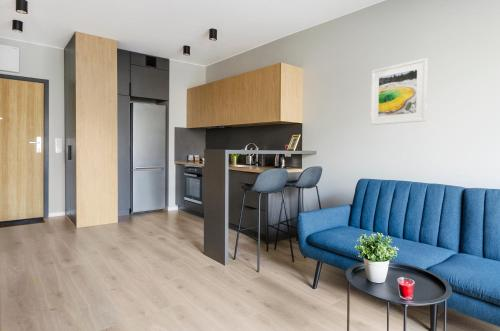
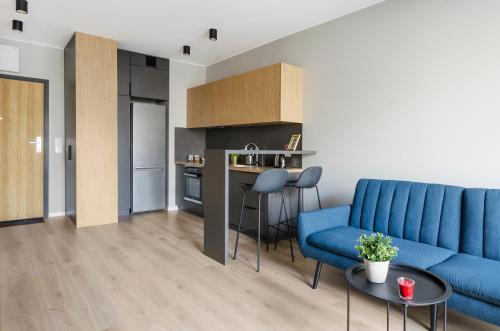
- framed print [369,57,429,126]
